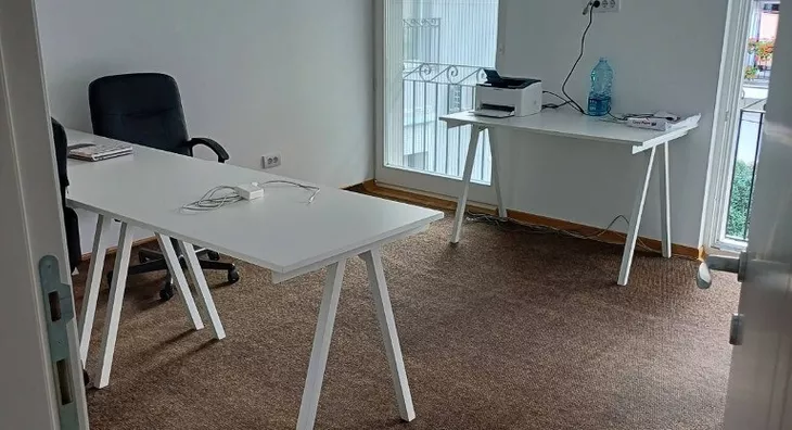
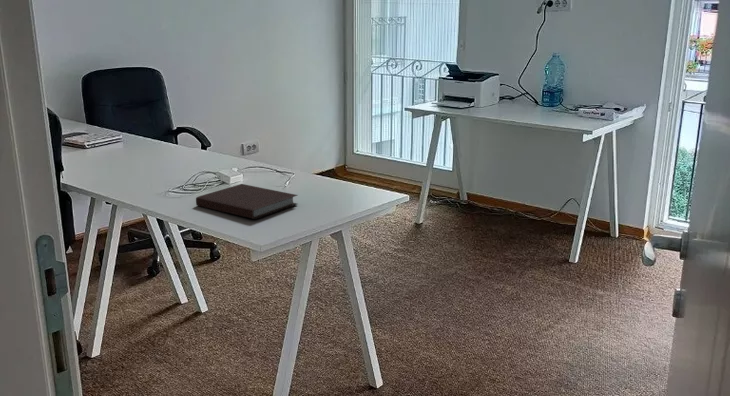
+ notebook [195,183,298,220]
